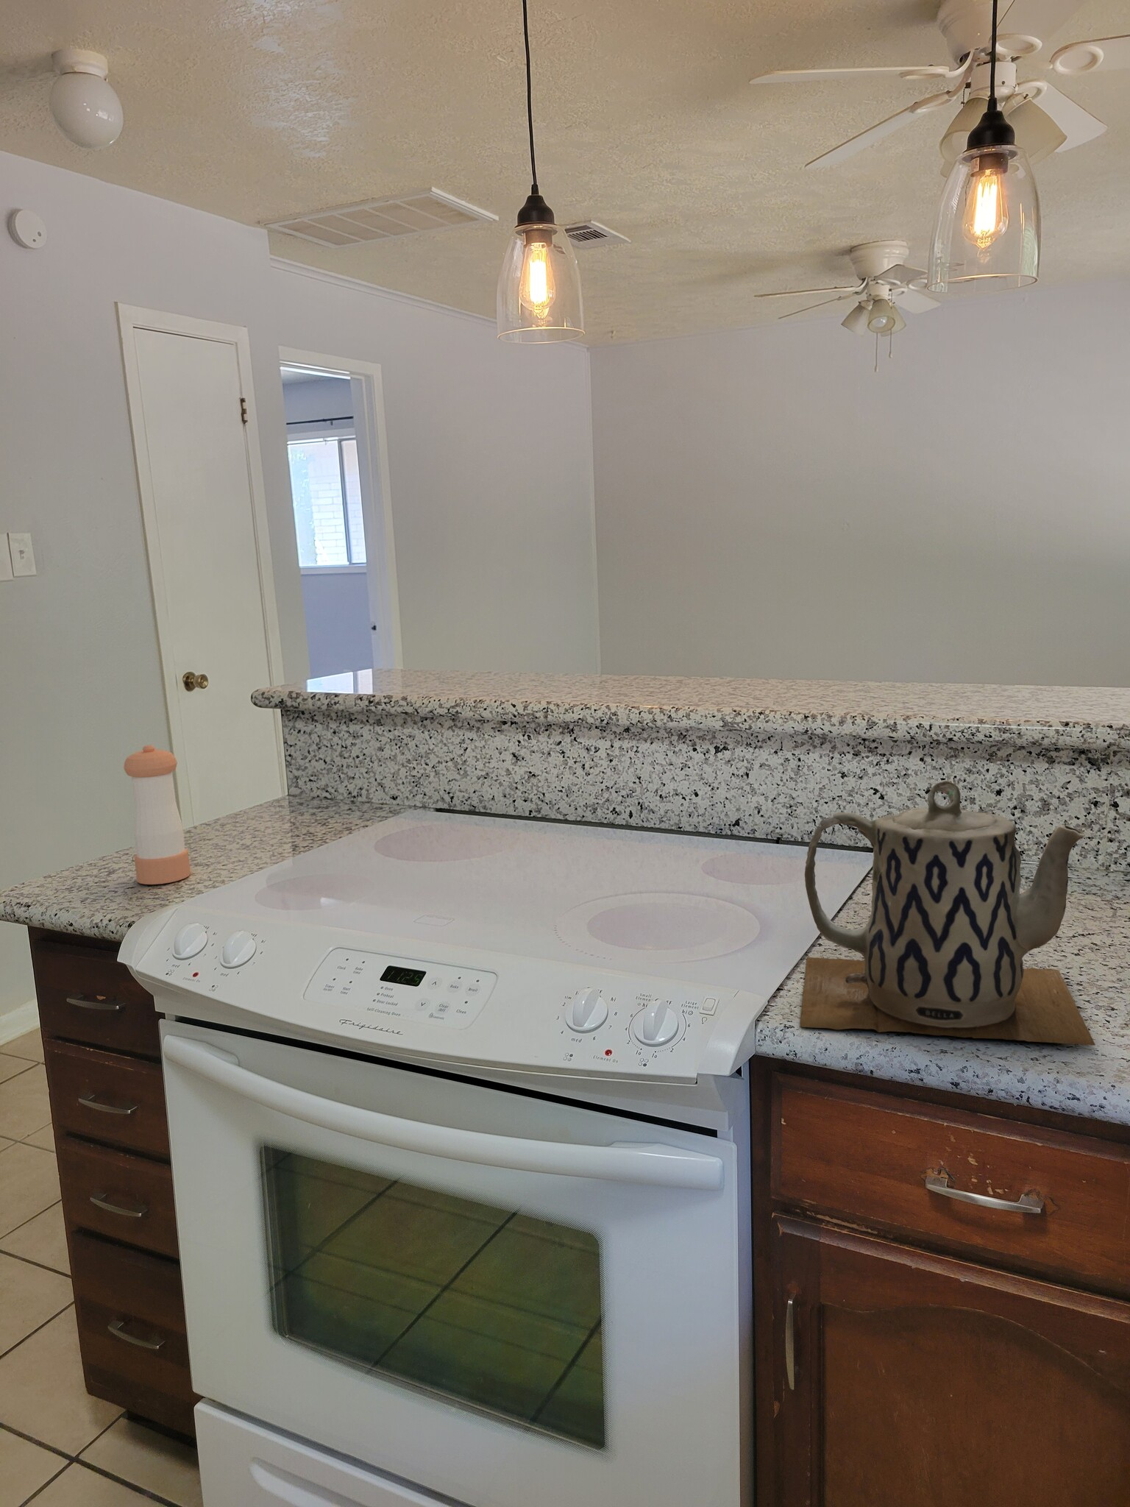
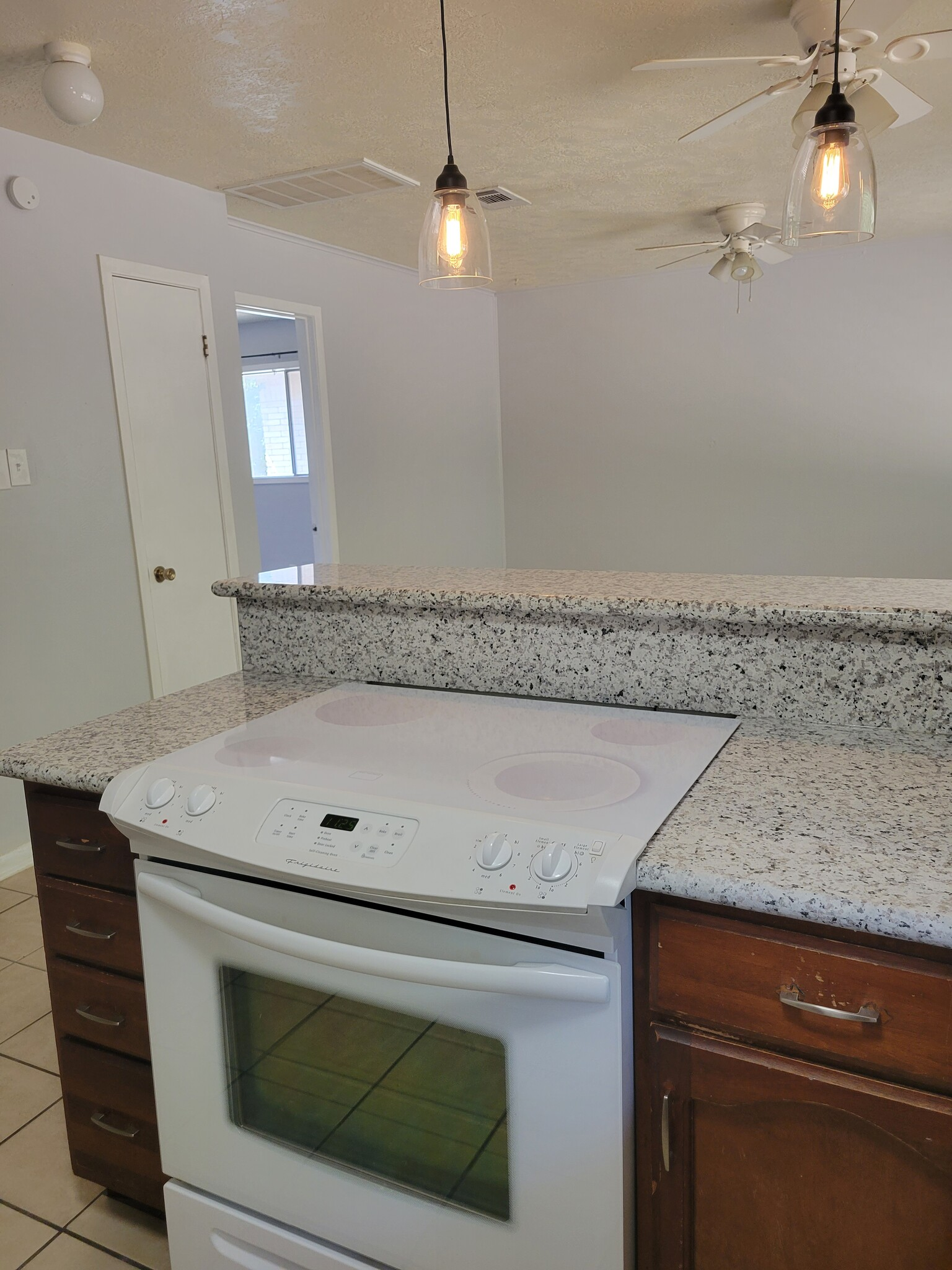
- teapot [799,780,1096,1045]
- pepper shaker [123,745,191,885]
